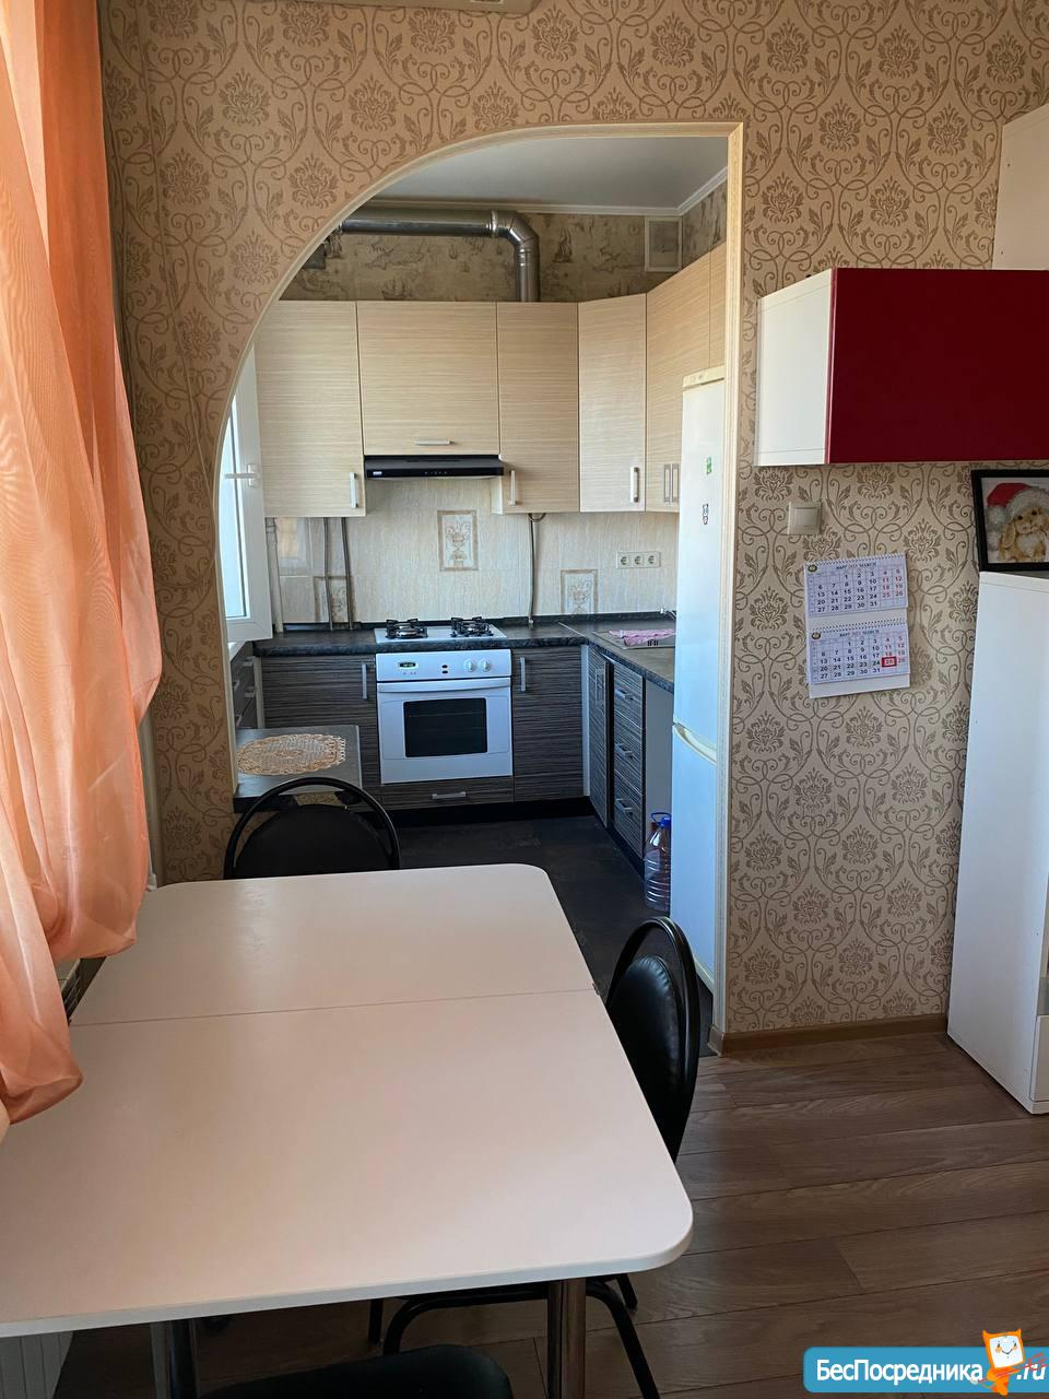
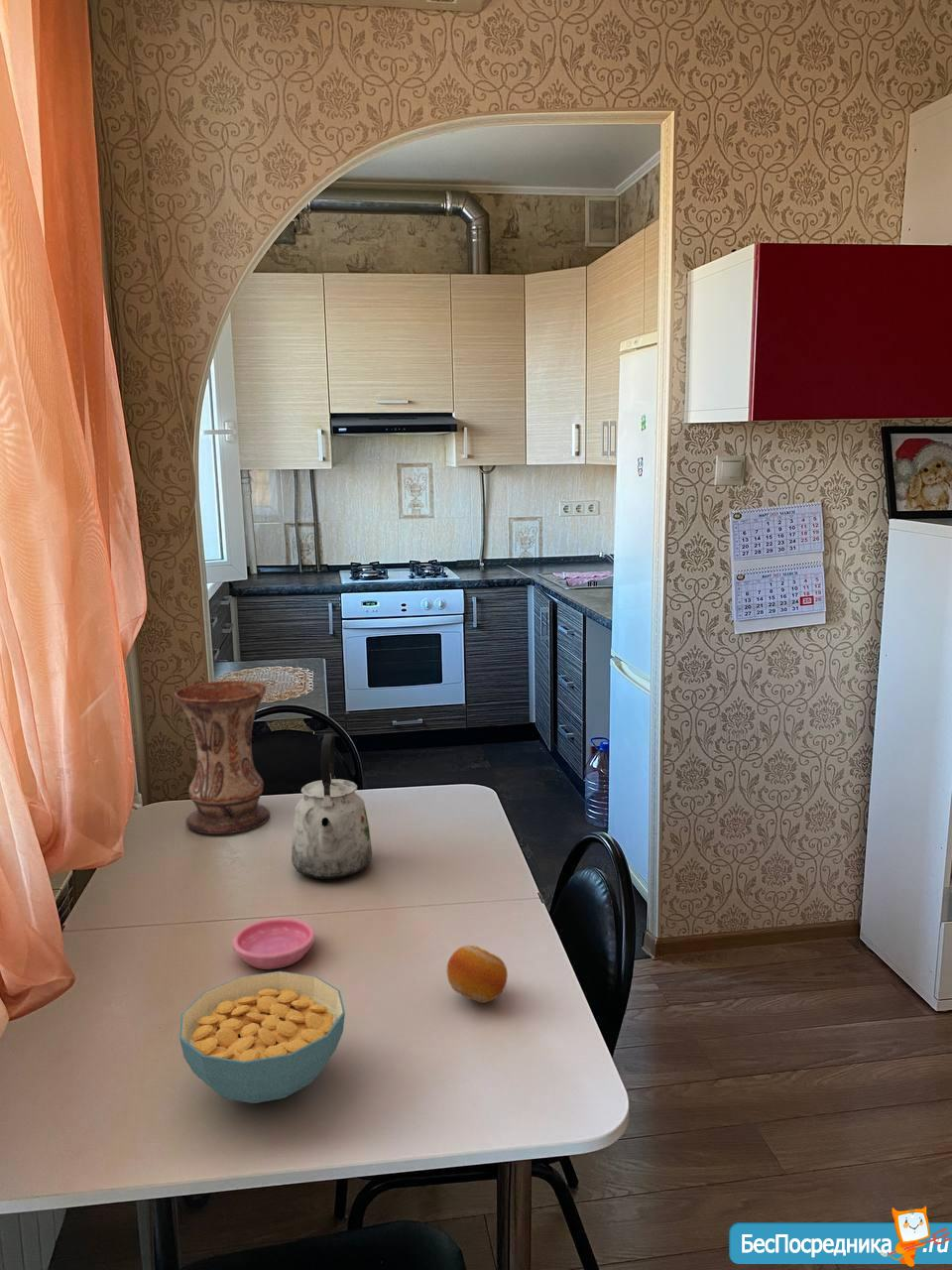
+ cereal bowl [179,970,346,1104]
+ saucer [232,917,316,970]
+ vase [174,680,271,835]
+ kettle [291,733,373,880]
+ fruit [446,945,509,1004]
